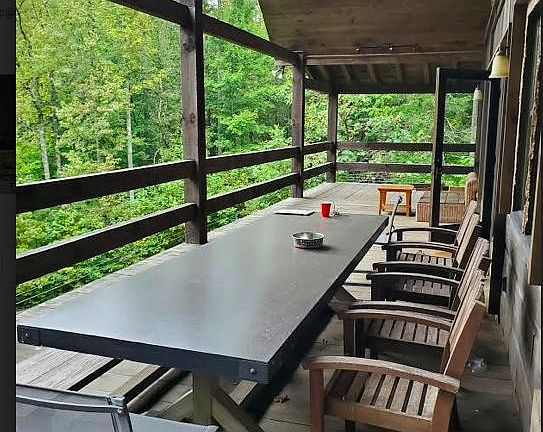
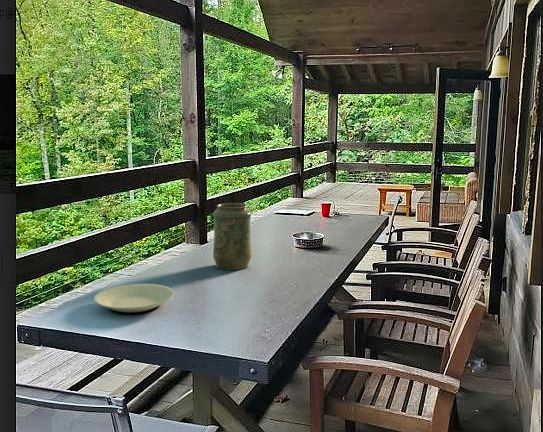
+ decorative vase [212,202,253,271]
+ plate [93,283,175,316]
